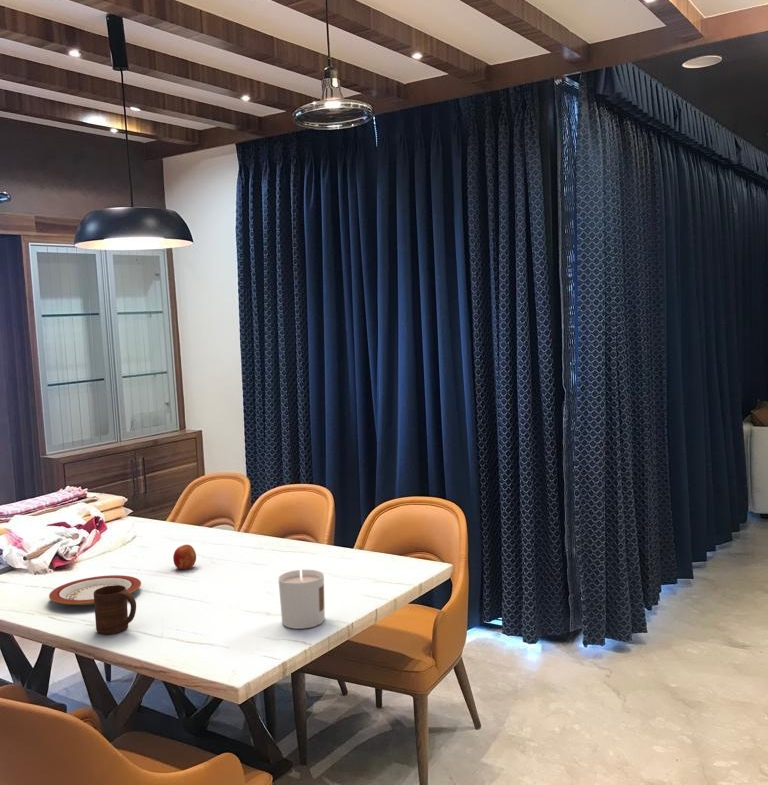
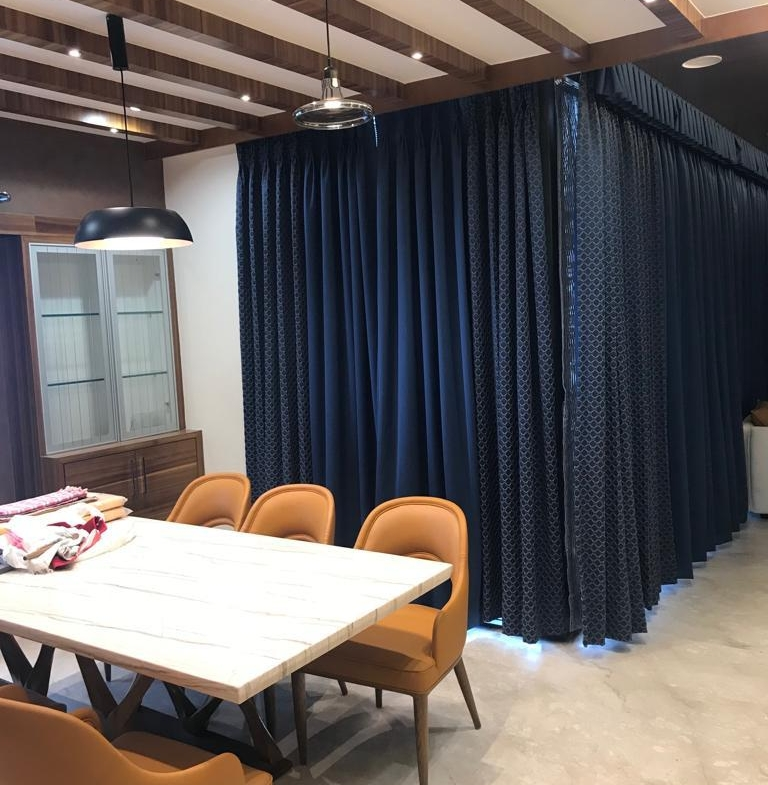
- fruit [172,544,197,570]
- candle [277,566,326,630]
- plate [48,574,142,606]
- cup [93,585,137,635]
